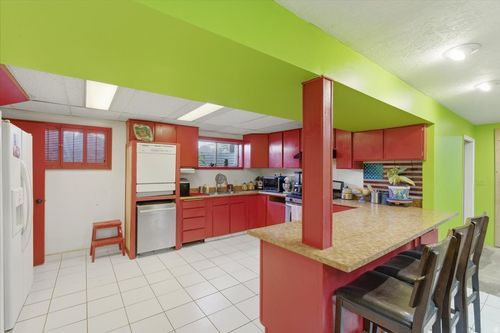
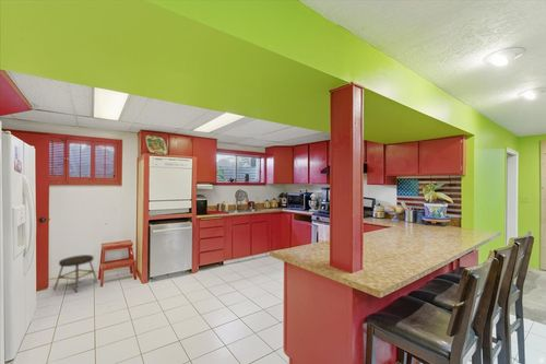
+ stool [52,254,99,293]
